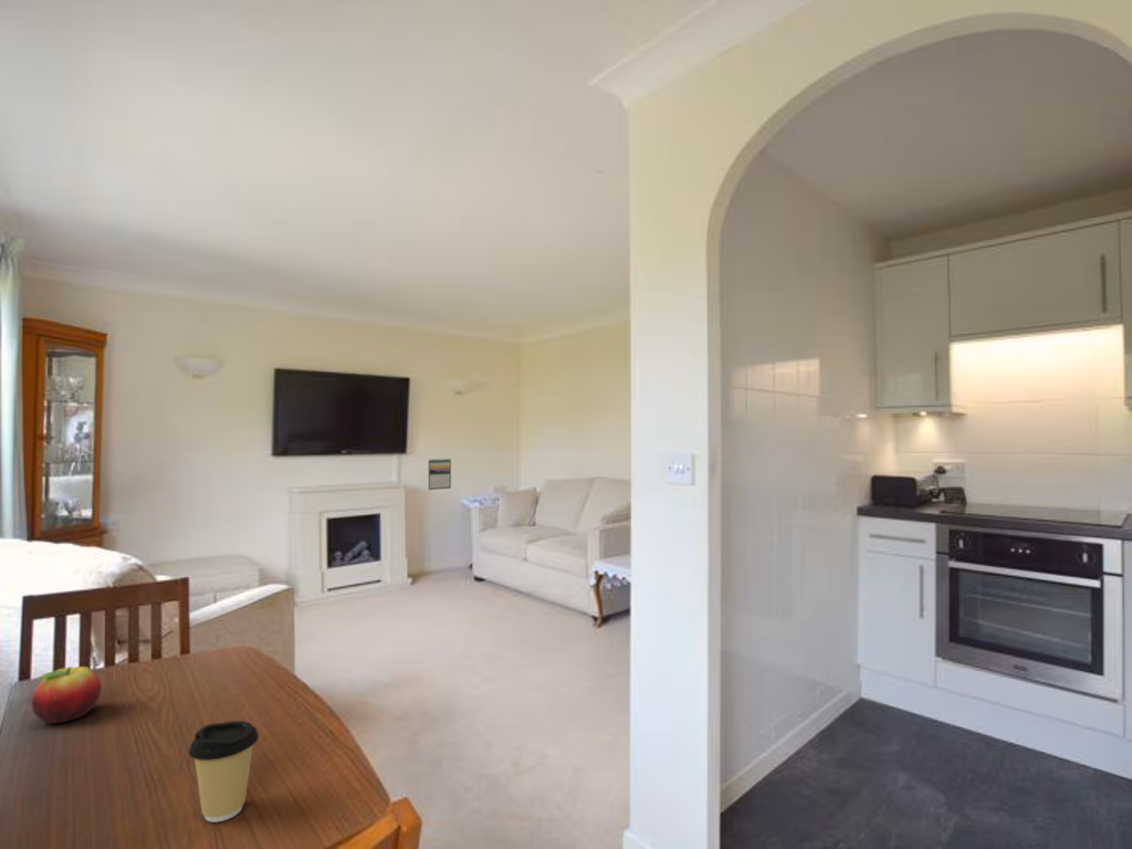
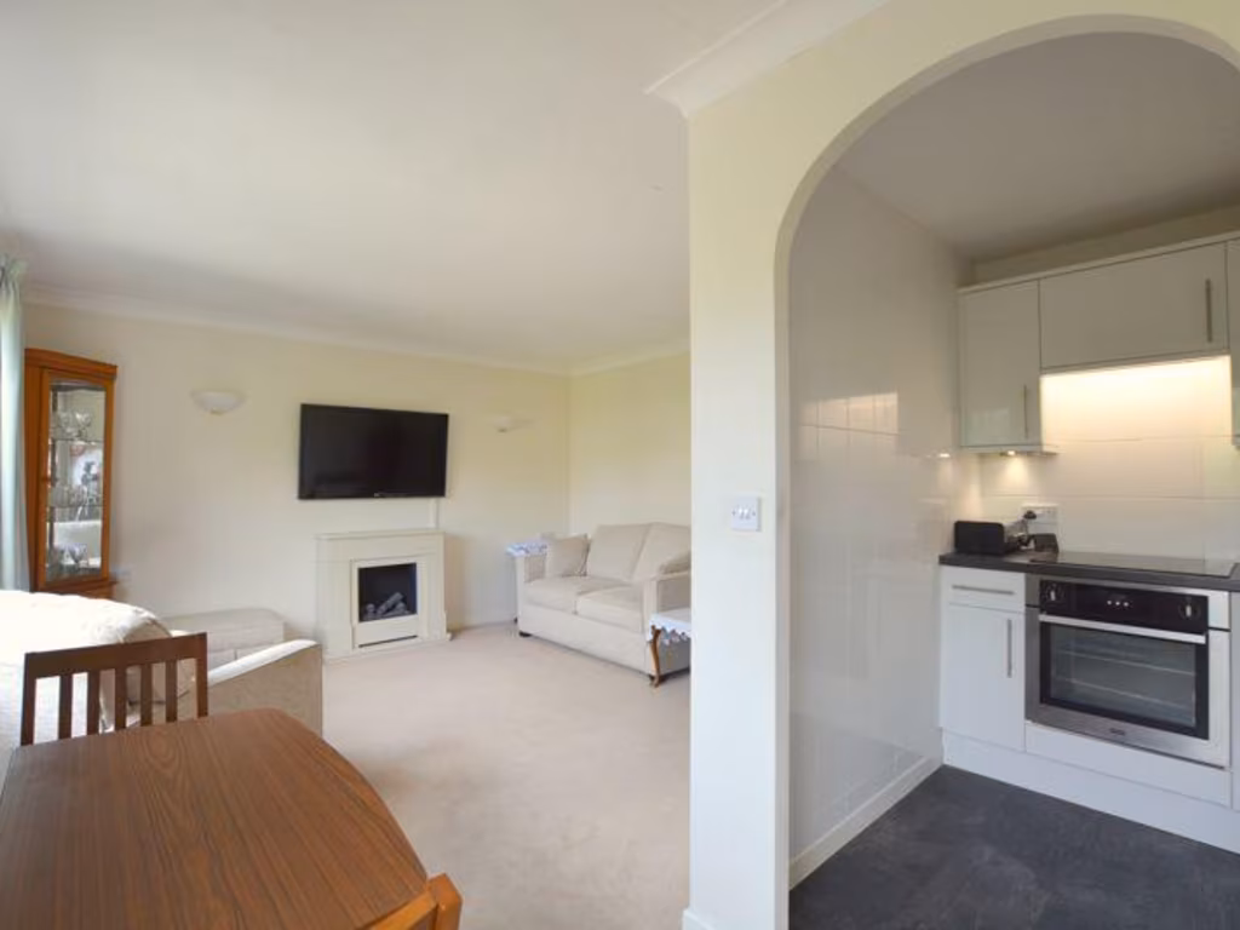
- fruit [30,665,103,724]
- calendar [428,458,452,491]
- coffee cup [187,720,260,824]
